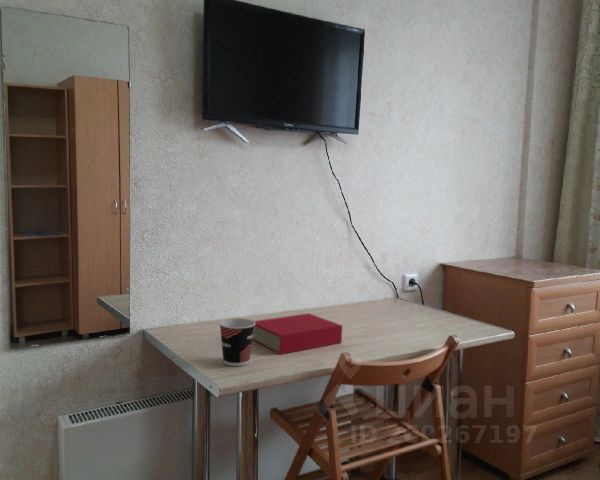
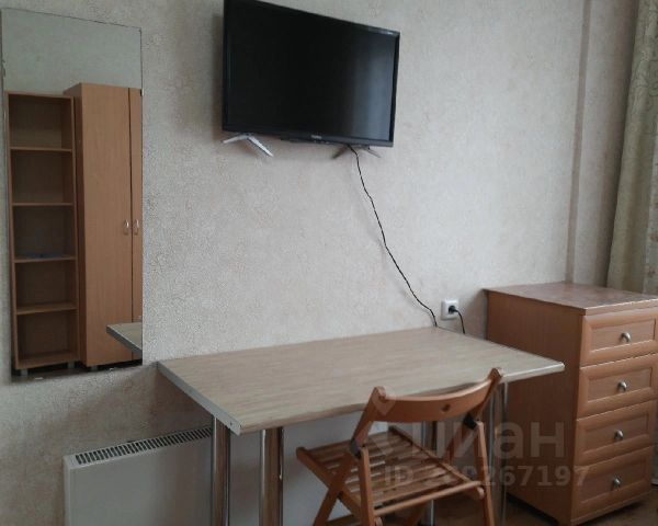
- book [252,312,343,355]
- cup [218,317,255,367]
